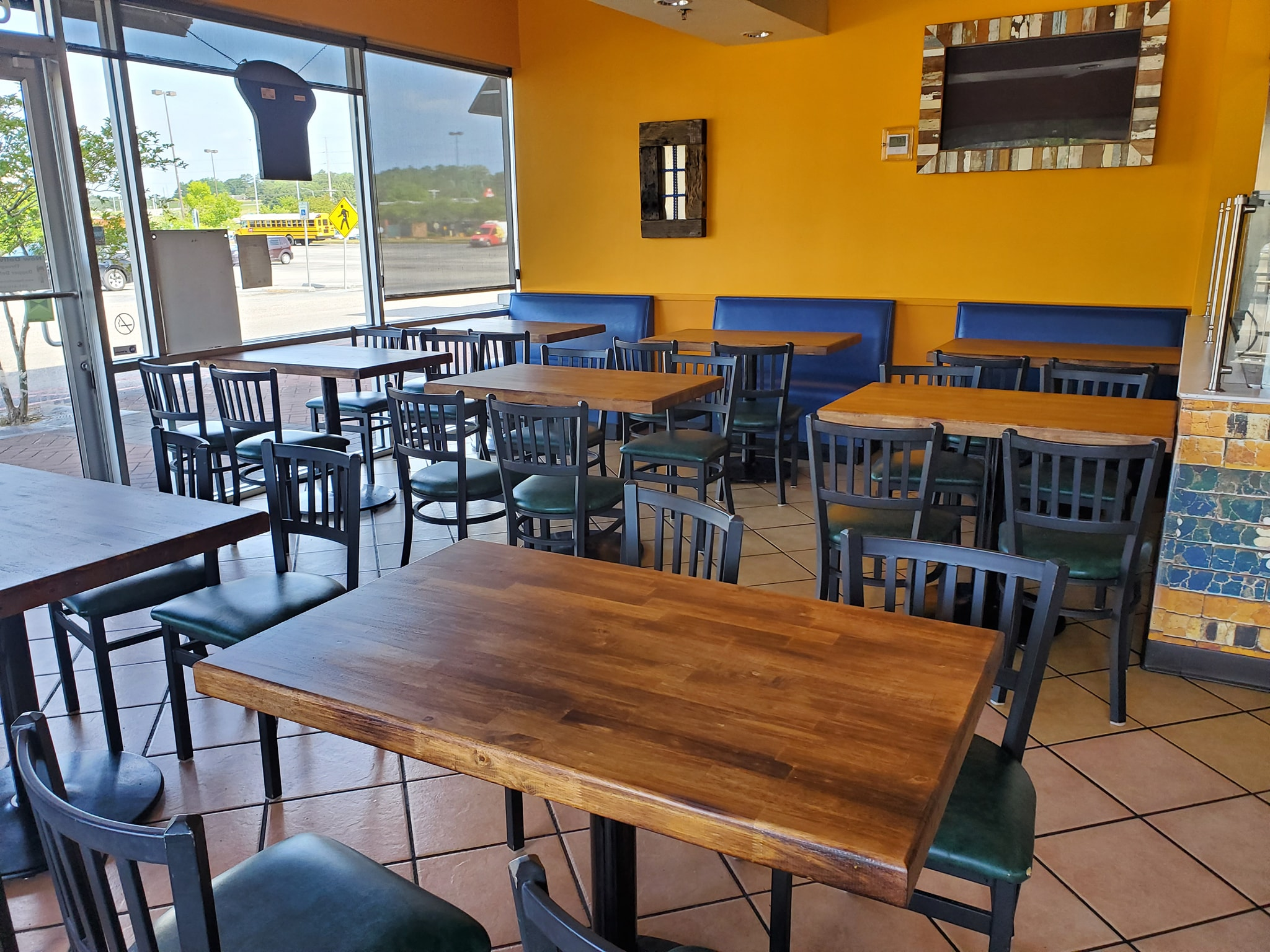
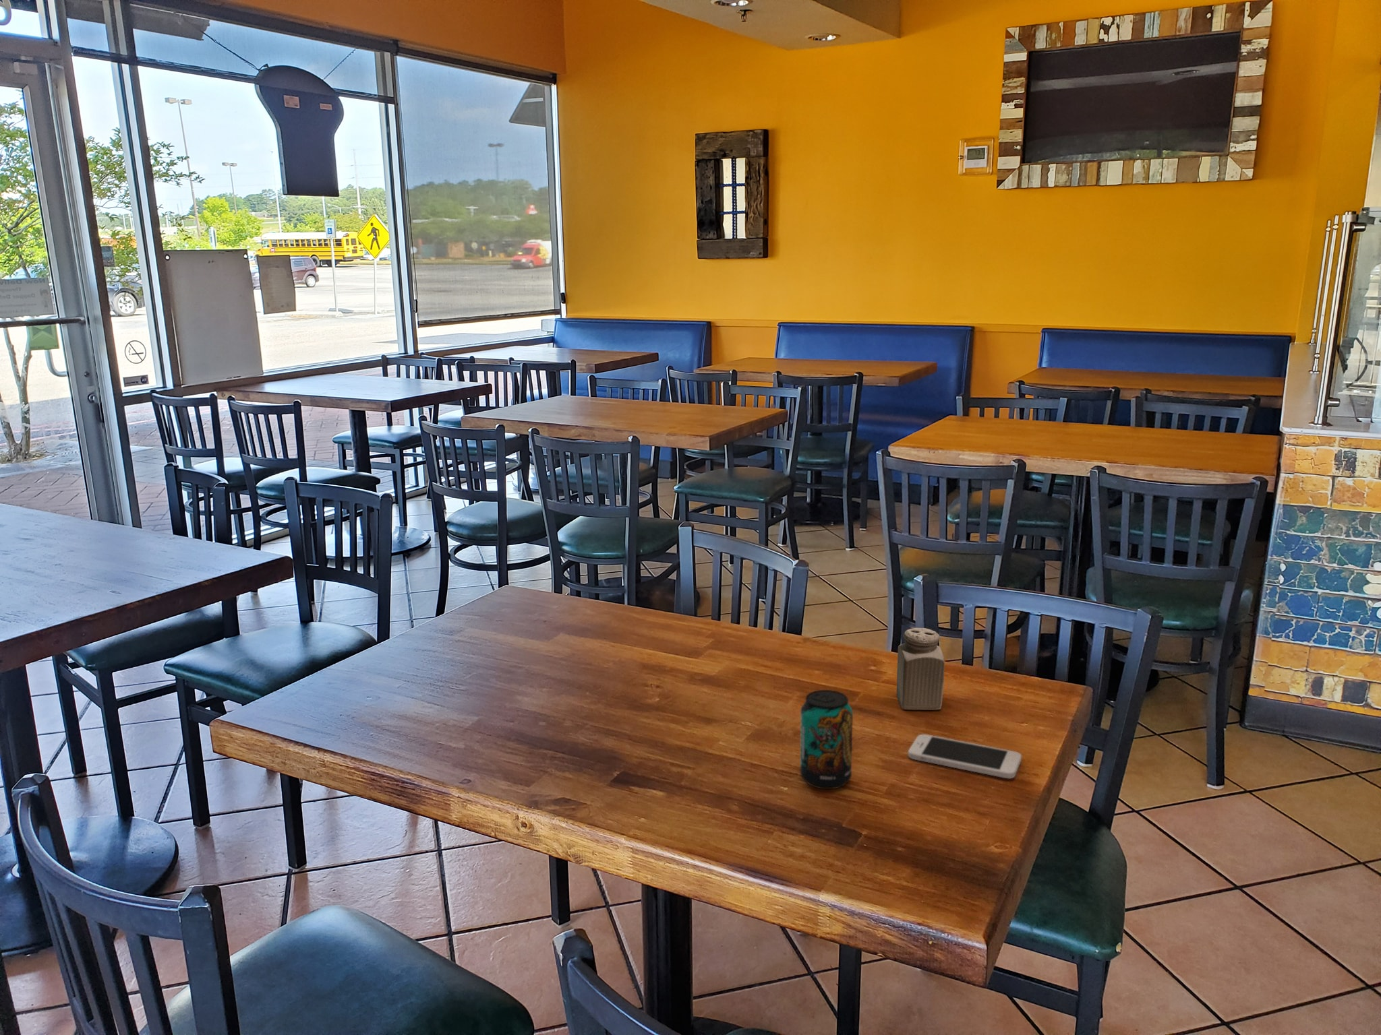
+ smartphone [908,734,1022,778]
+ beverage can [799,689,854,789]
+ salt shaker [896,627,945,710]
